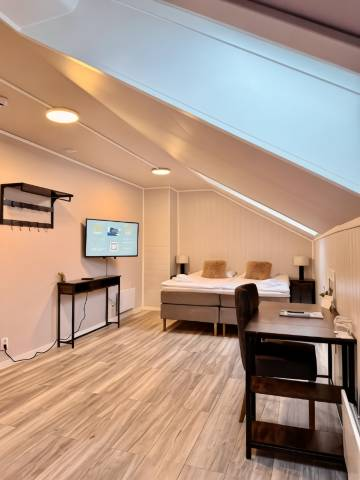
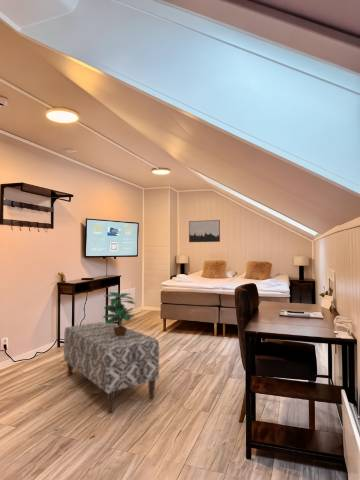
+ wall art [188,219,221,243]
+ bench [63,321,160,412]
+ potted plant [102,291,136,337]
